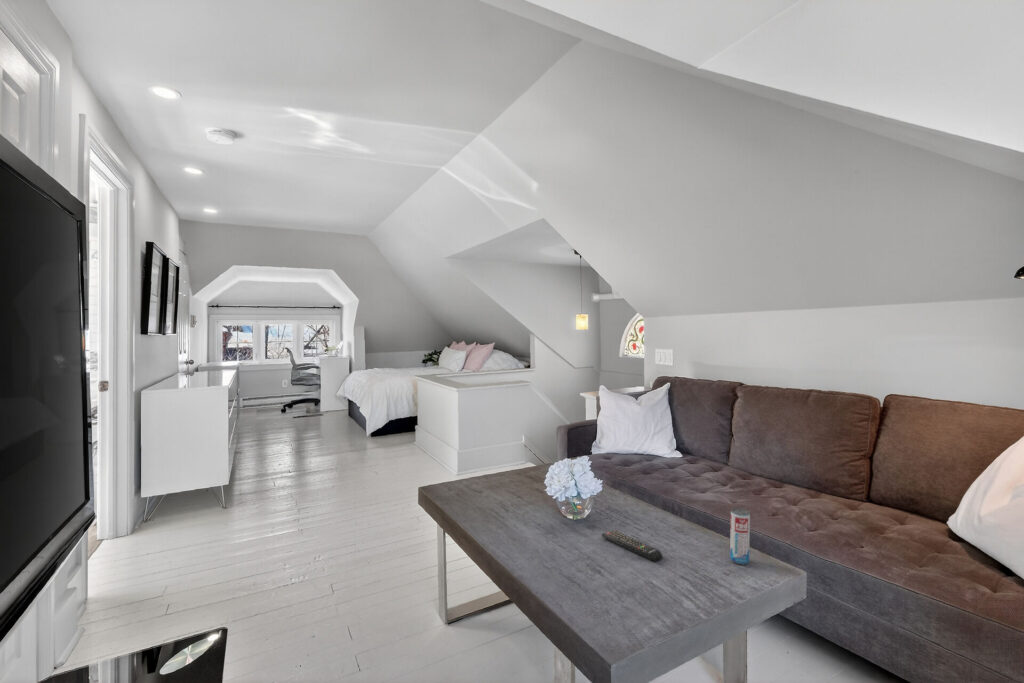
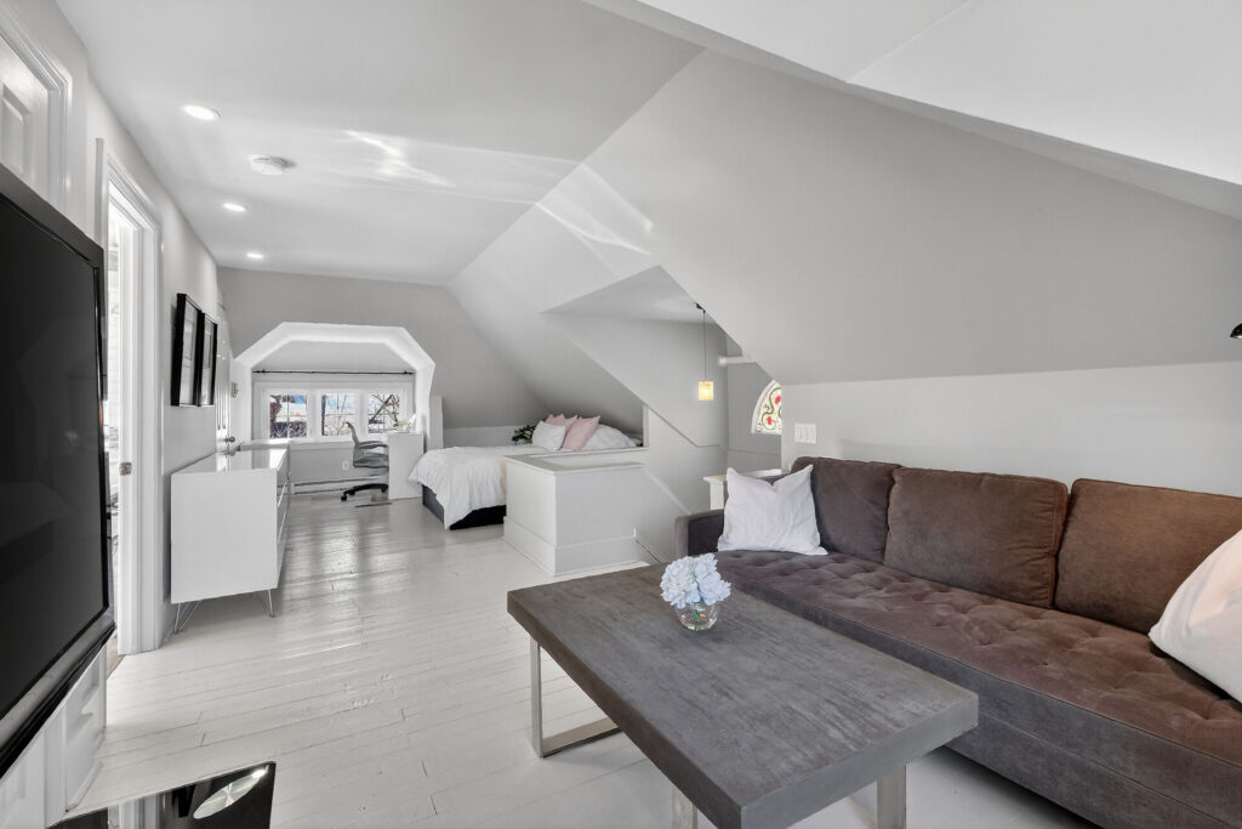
- remote control [601,529,663,563]
- beverage can [729,507,751,566]
